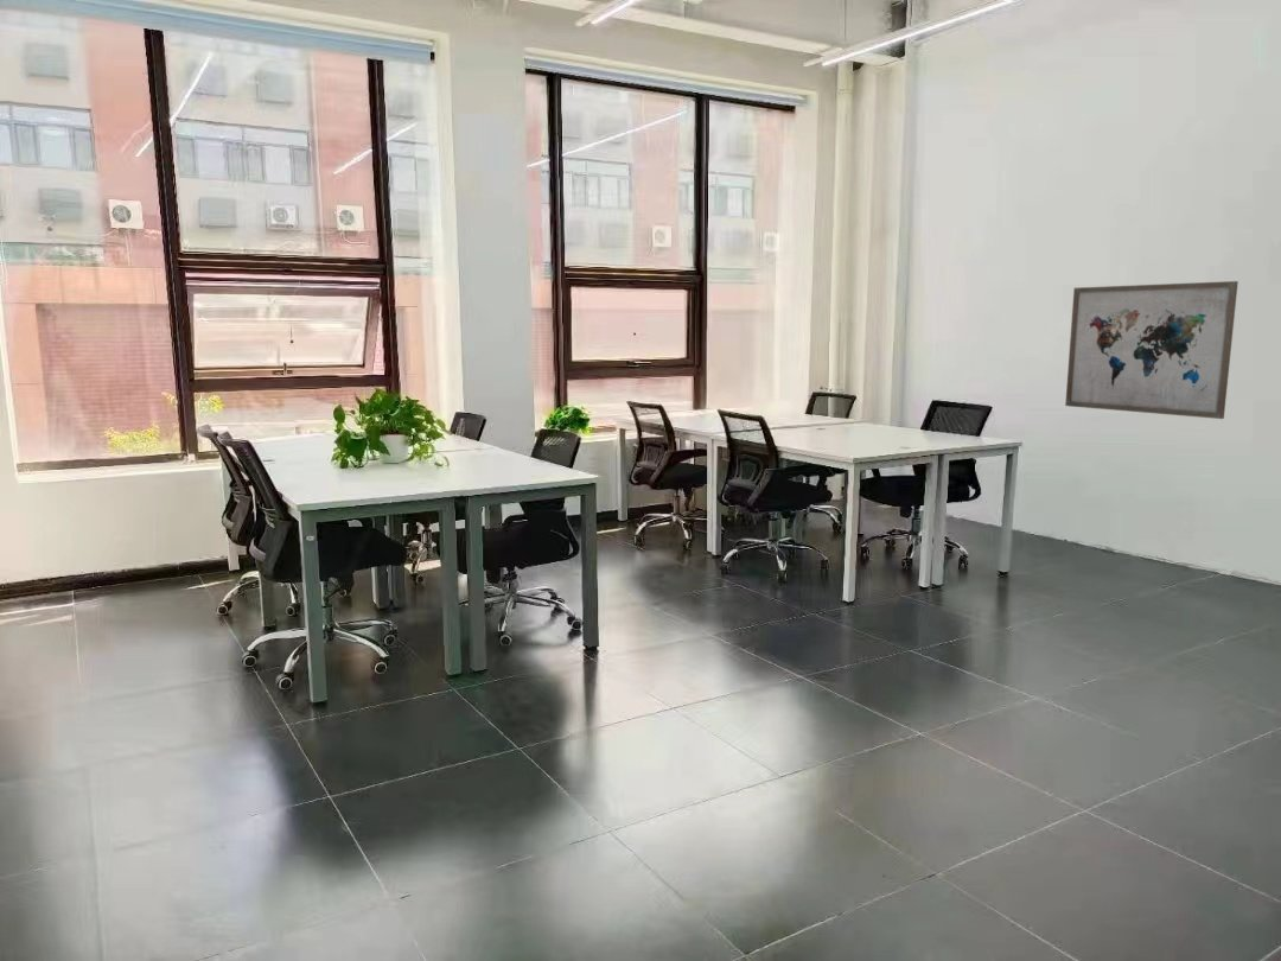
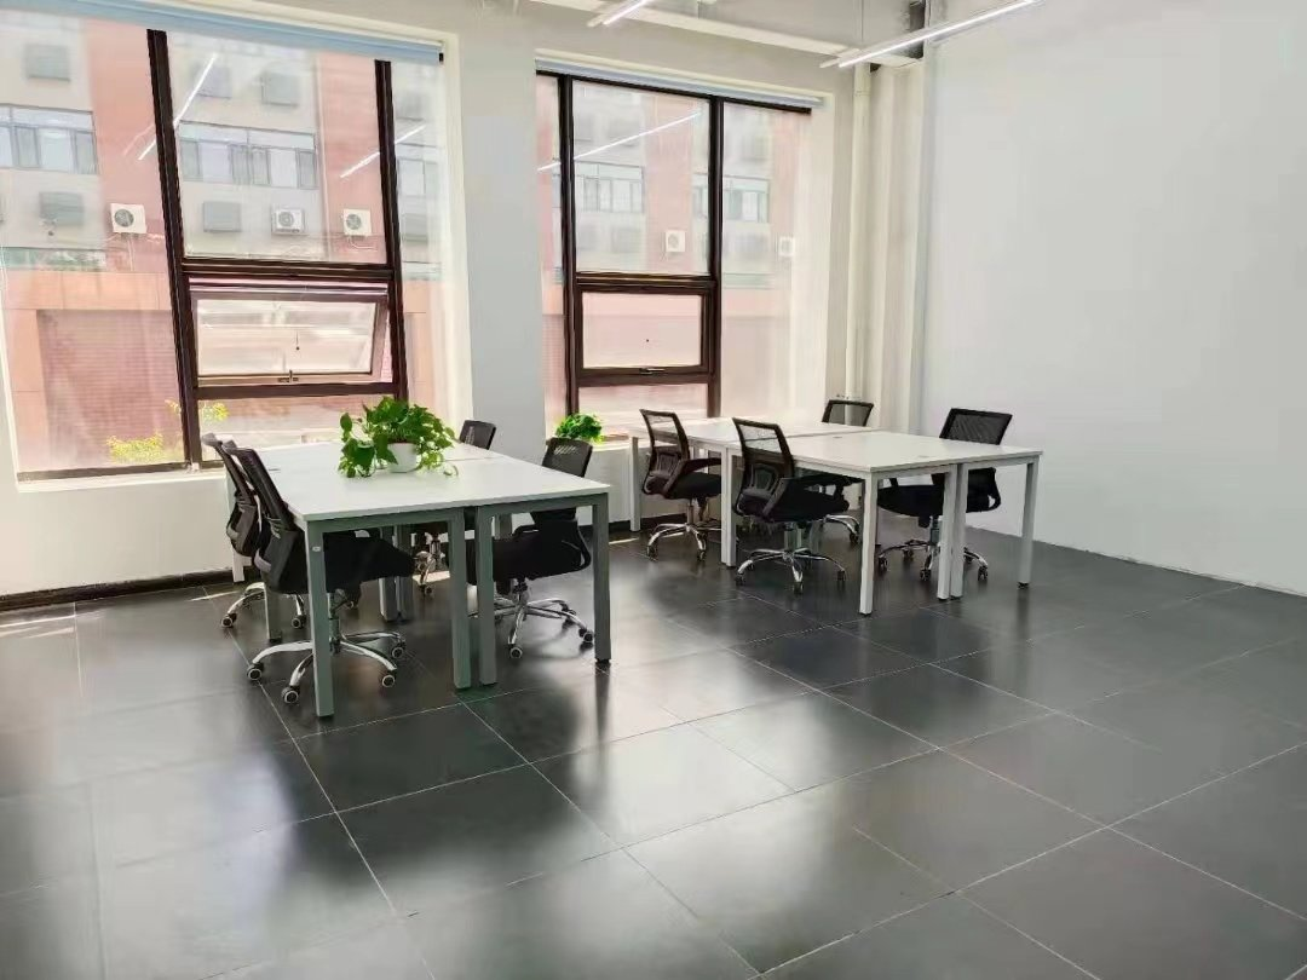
- wall art [1064,280,1239,420]
